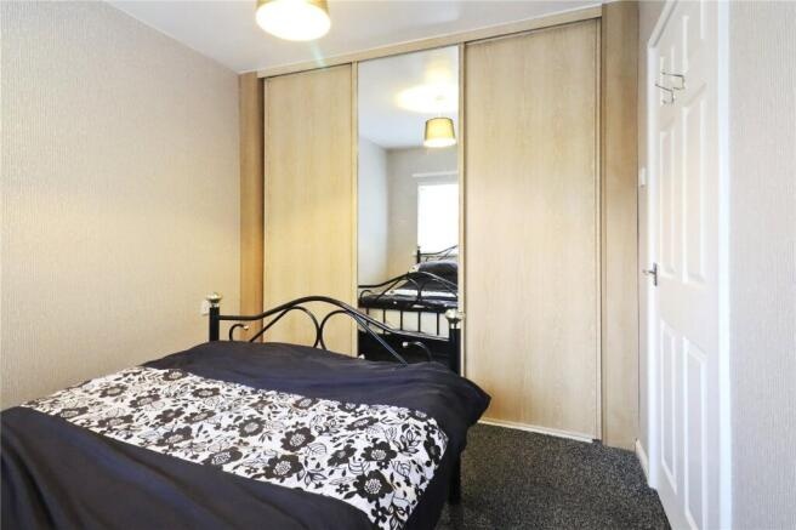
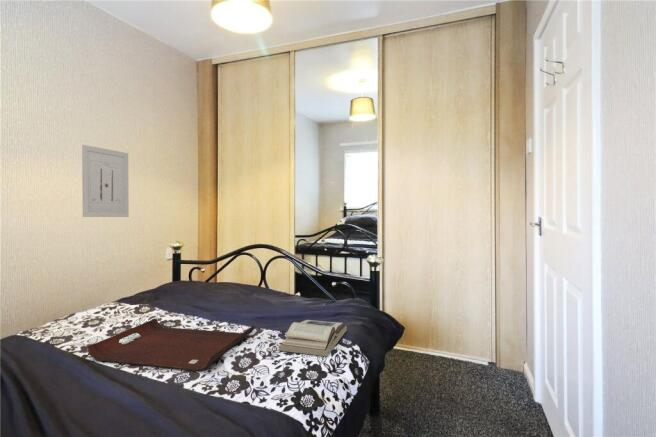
+ book [278,319,348,357]
+ serving tray [87,317,256,372]
+ wall art [81,144,130,218]
